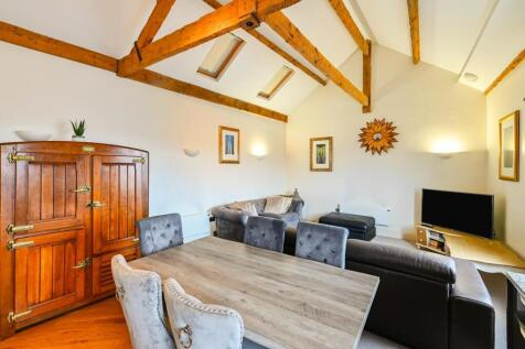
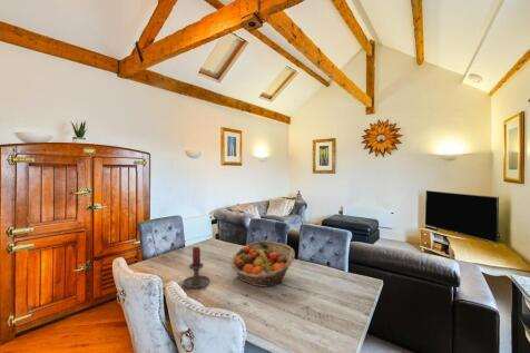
+ fruit basket [229,241,296,287]
+ candle holder [177,246,210,290]
